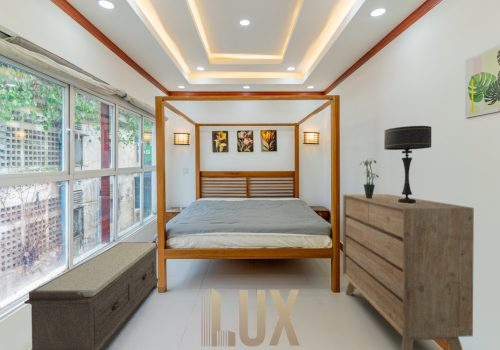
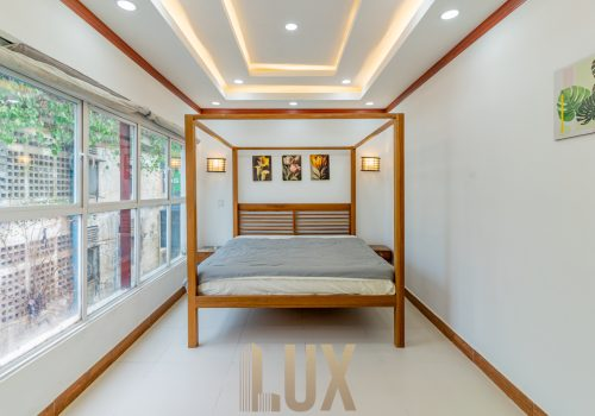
- potted plant [358,157,380,199]
- bench [23,241,159,350]
- table lamp [383,125,432,204]
- dresser [342,193,475,350]
